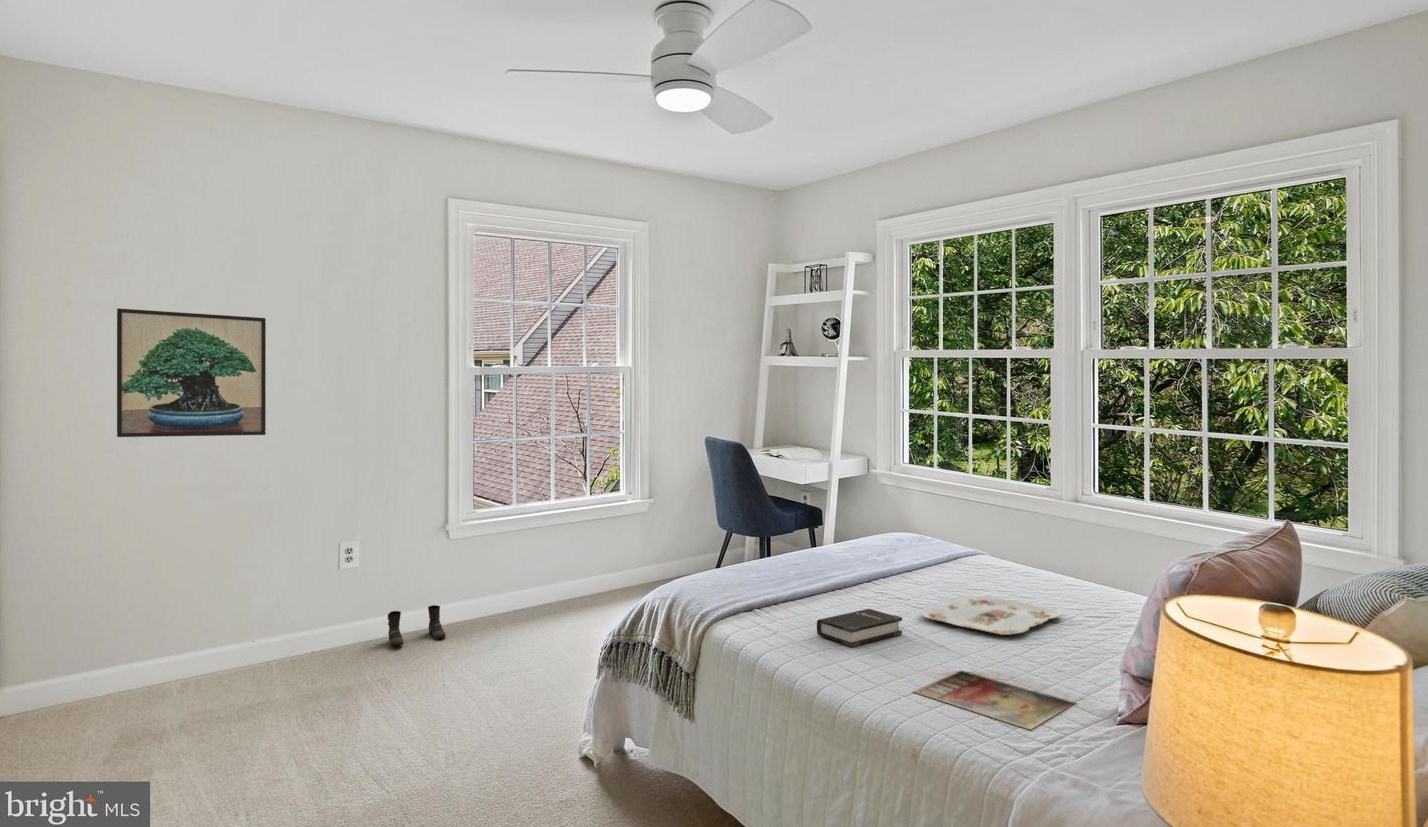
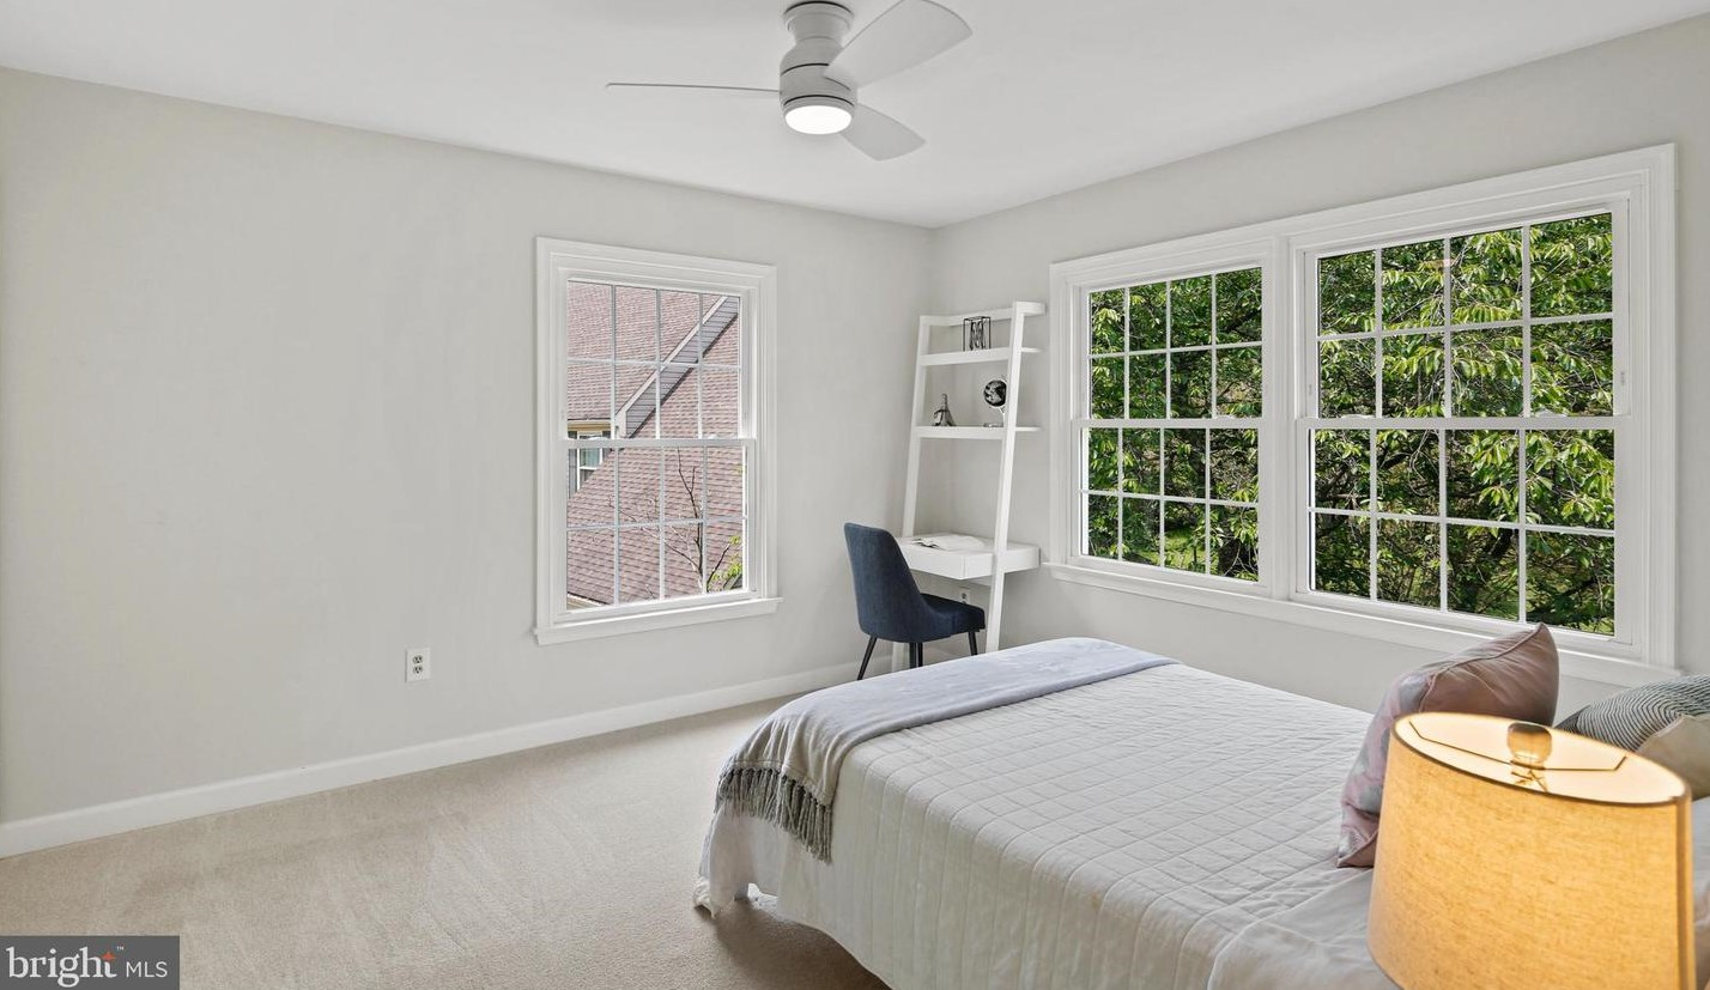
- magazine [911,670,1076,731]
- serving tray [921,595,1063,636]
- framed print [116,308,267,438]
- boots [387,604,446,647]
- hardback book [816,608,903,648]
